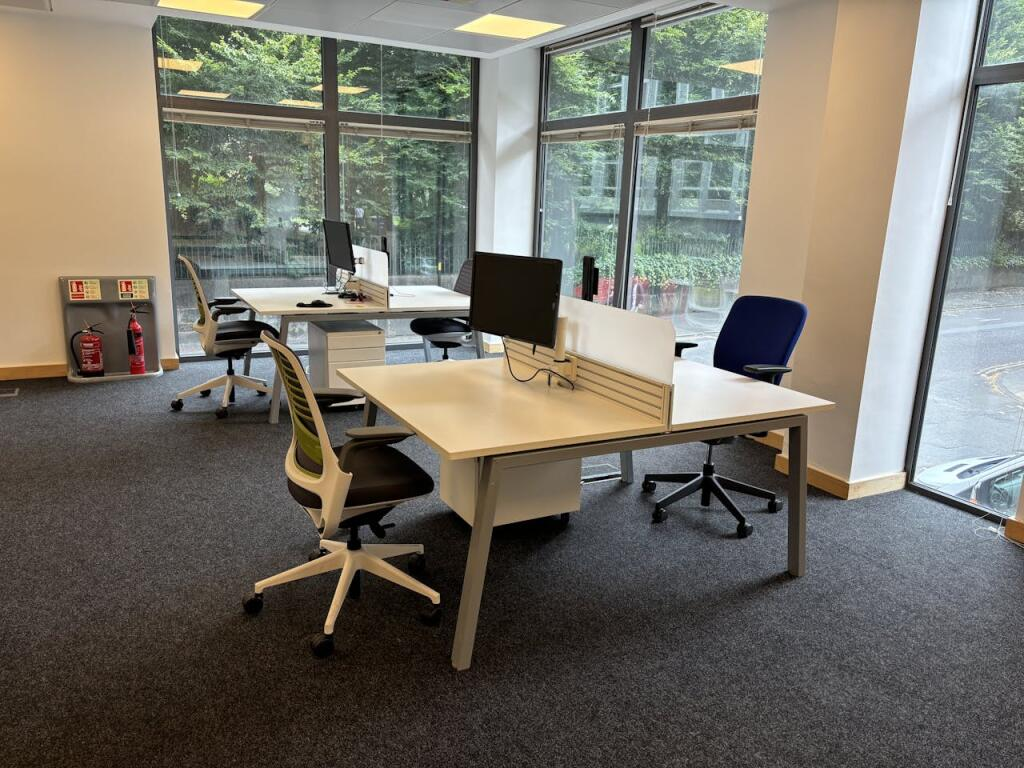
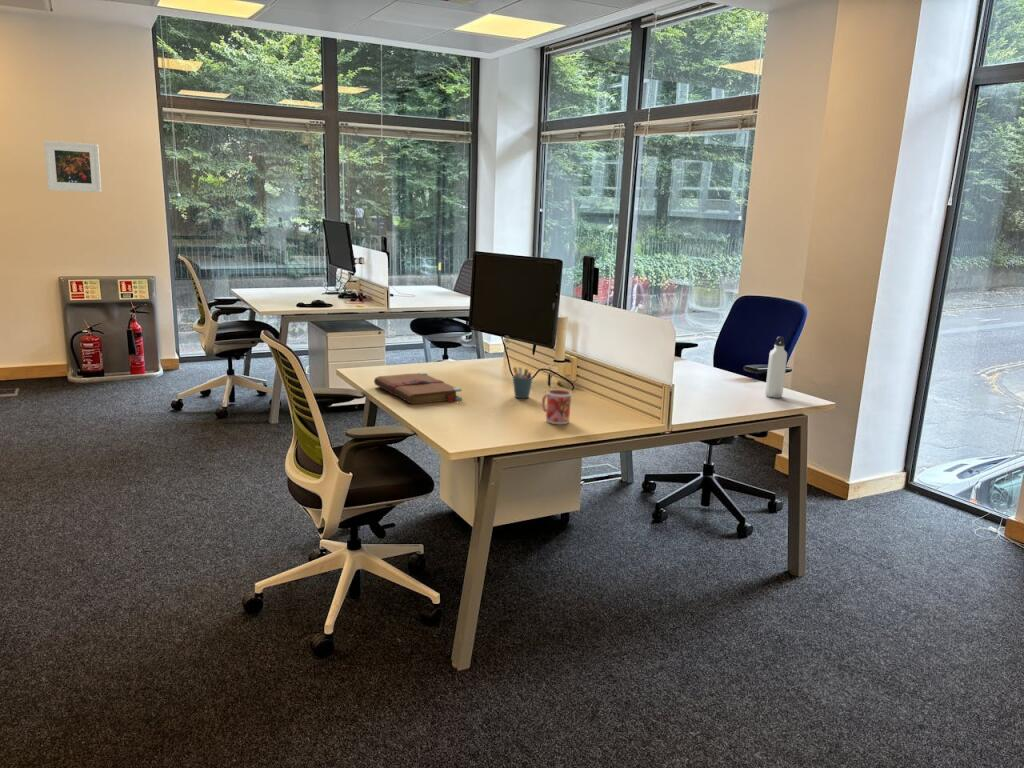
+ book [373,371,463,405]
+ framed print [43,140,102,193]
+ pen holder [512,366,534,399]
+ mug [541,389,572,425]
+ water bottle [764,336,788,399]
